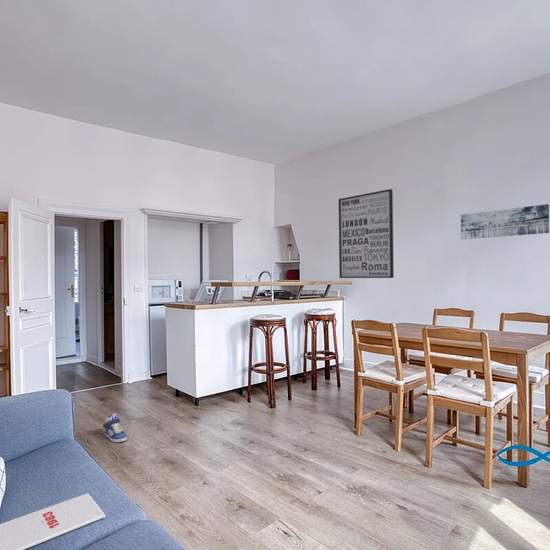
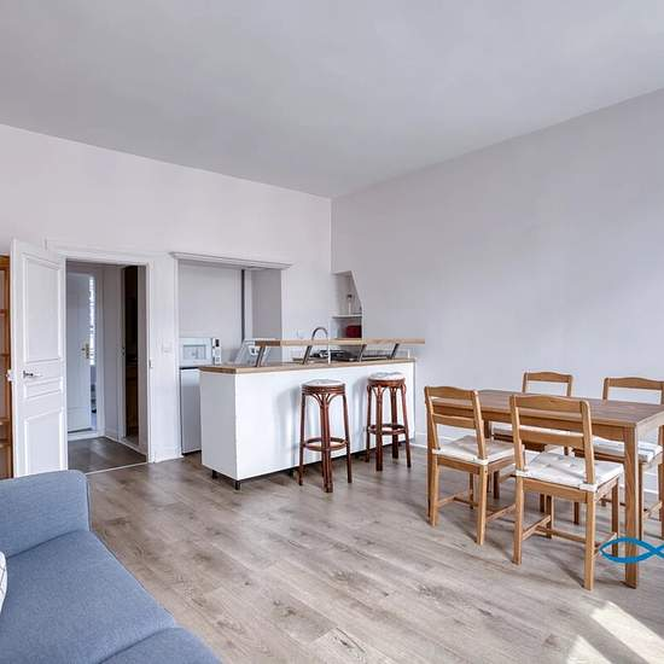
- sneaker [102,412,128,443]
- wall art [338,188,395,279]
- wall art [460,203,550,240]
- magazine [0,492,106,550]
